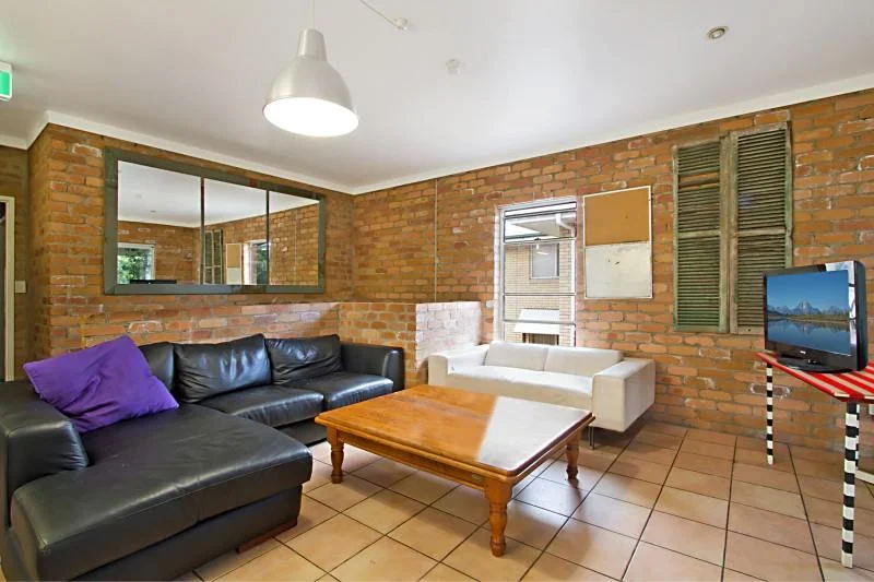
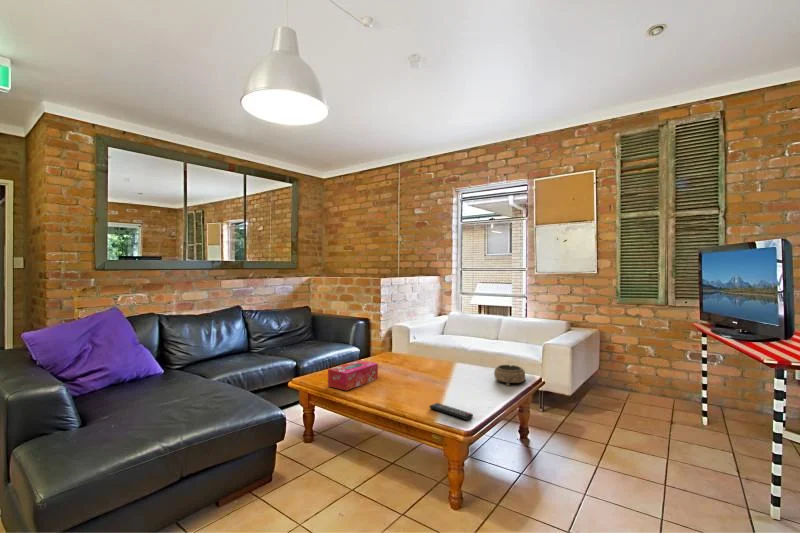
+ remote control [428,402,474,421]
+ tissue box [327,359,379,391]
+ decorative bowl [493,364,527,387]
